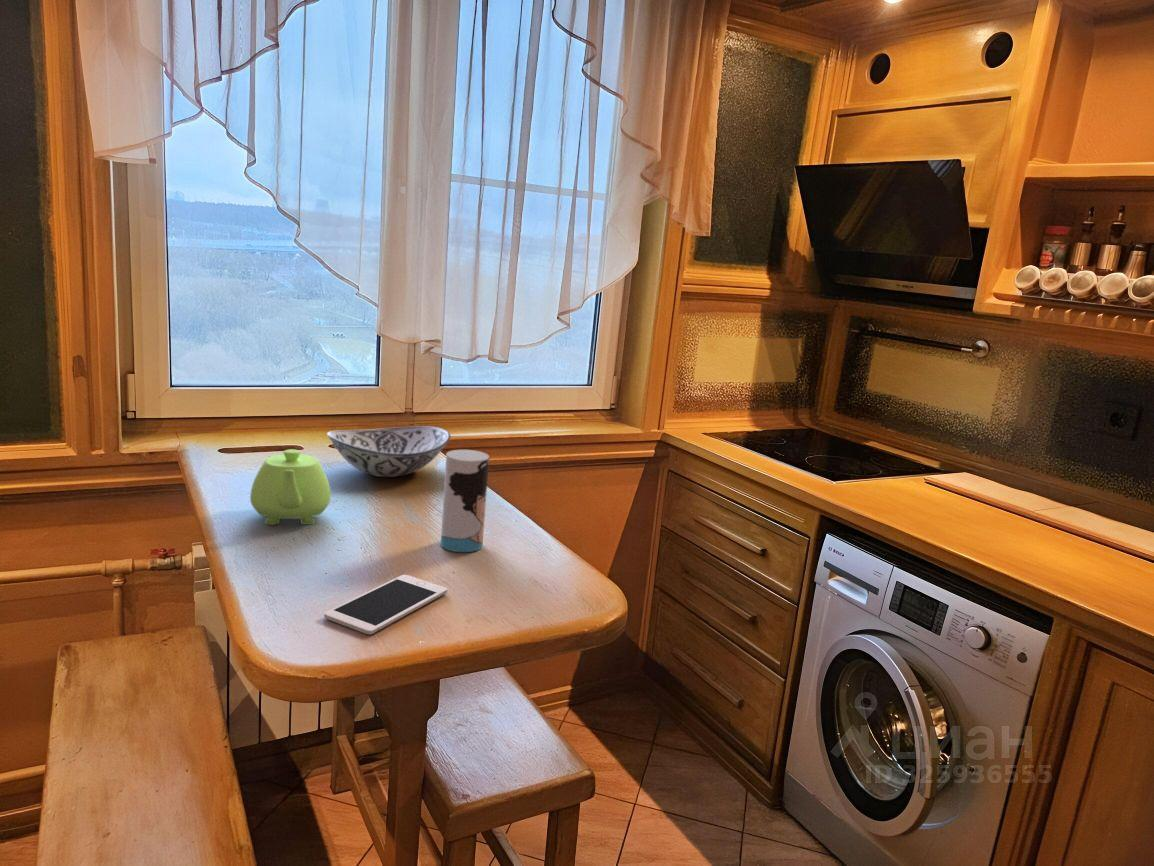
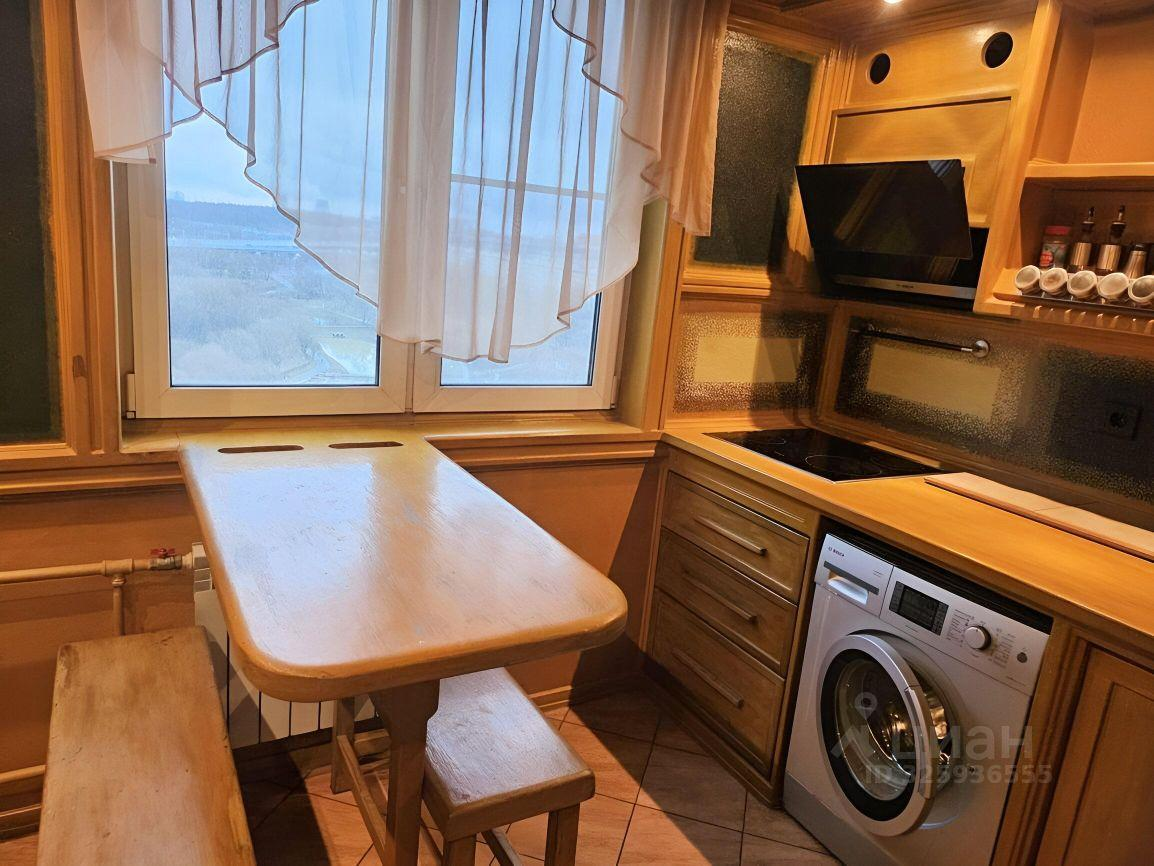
- cell phone [323,574,448,635]
- teapot [249,448,332,526]
- decorative bowl [326,425,452,478]
- cup [440,449,490,553]
